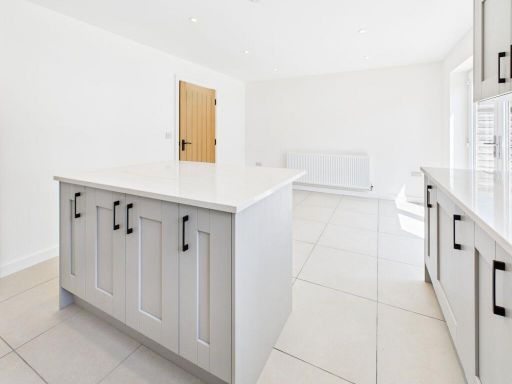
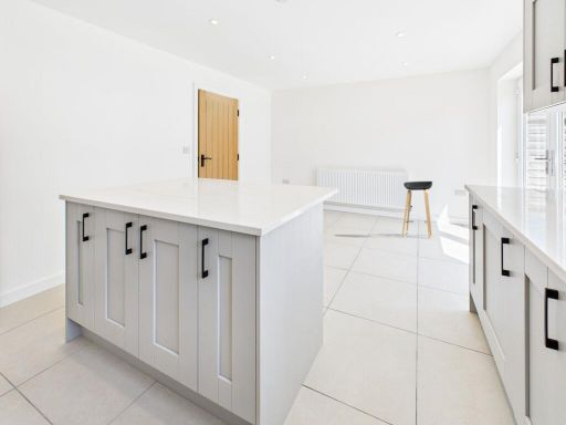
+ stool [401,180,433,239]
